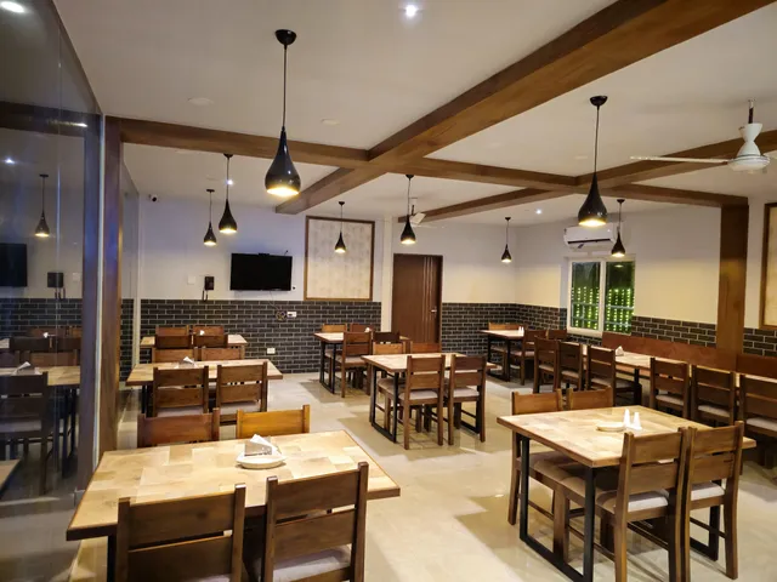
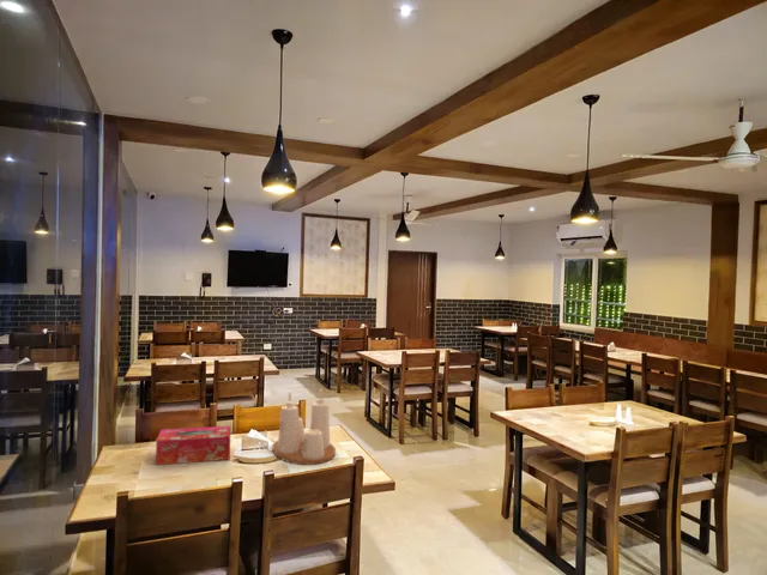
+ condiment set [271,388,337,466]
+ tissue box [155,425,231,466]
